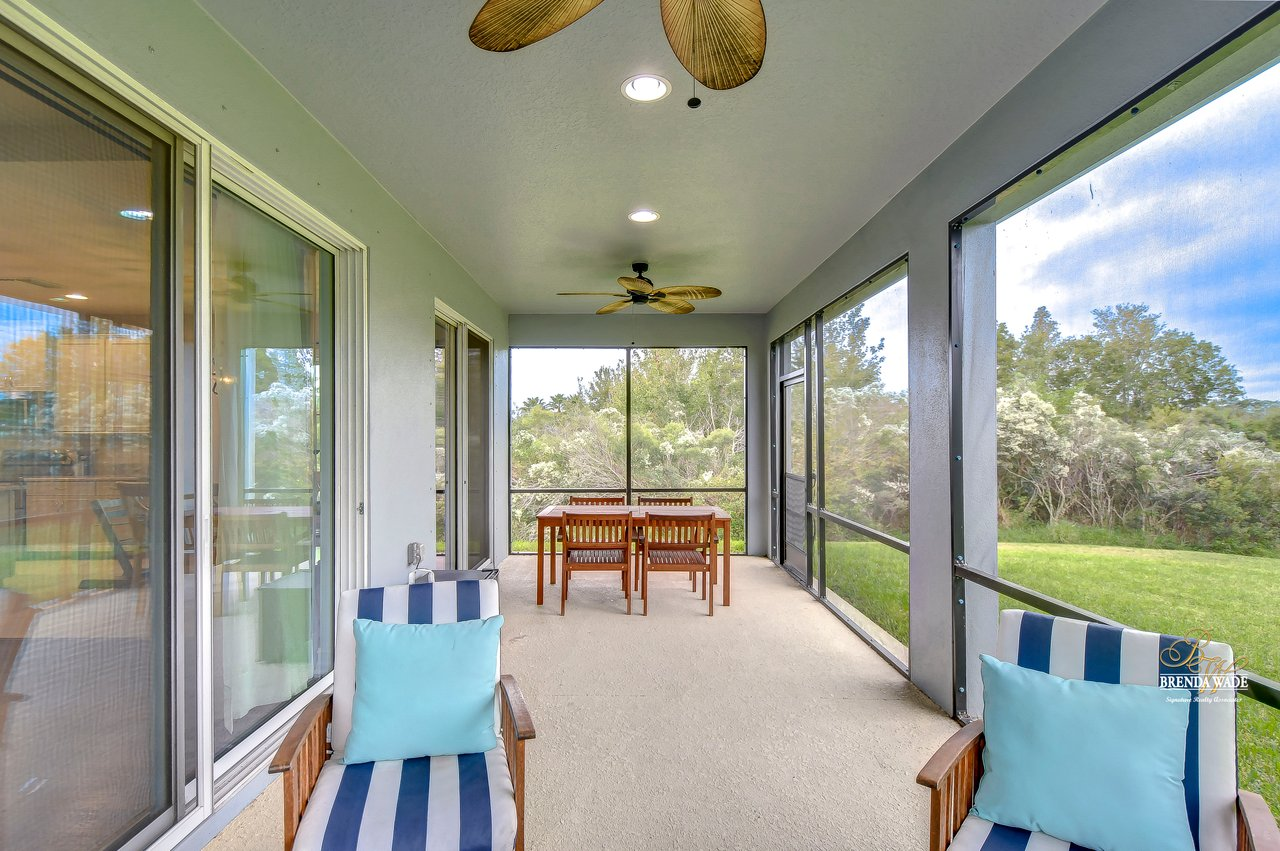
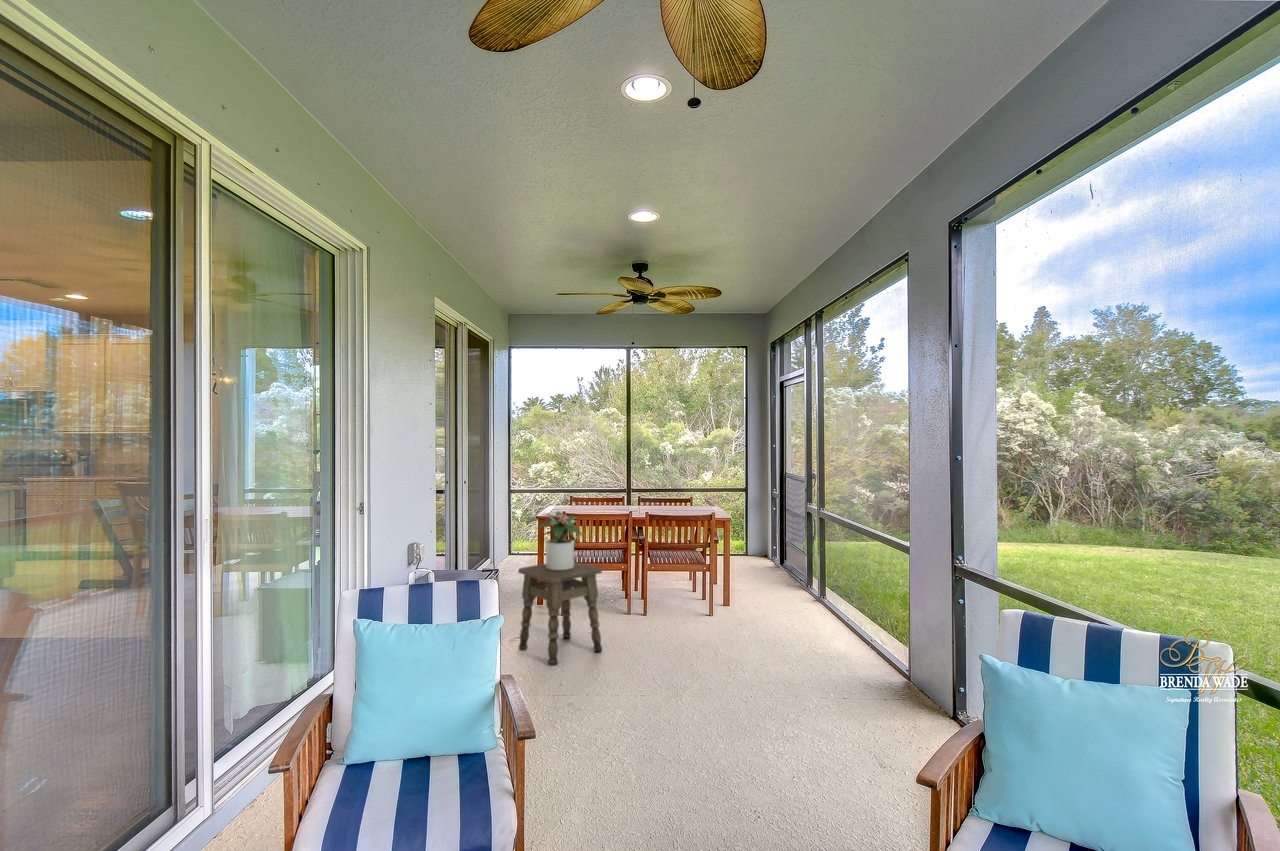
+ potted plant [536,510,584,571]
+ side table [517,561,603,667]
